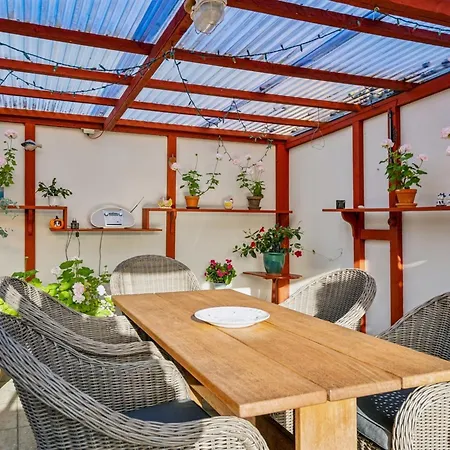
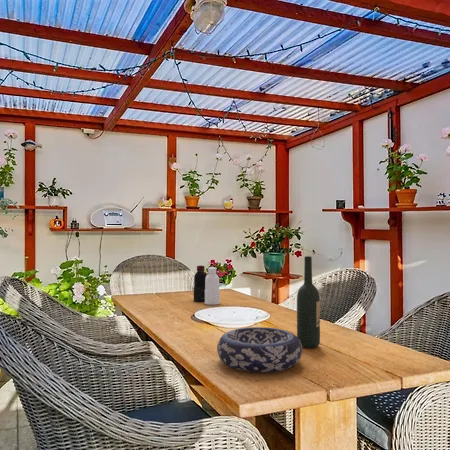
+ decorative bowl [216,326,303,373]
+ wine bottle [296,255,321,349]
+ bottle [193,265,221,306]
